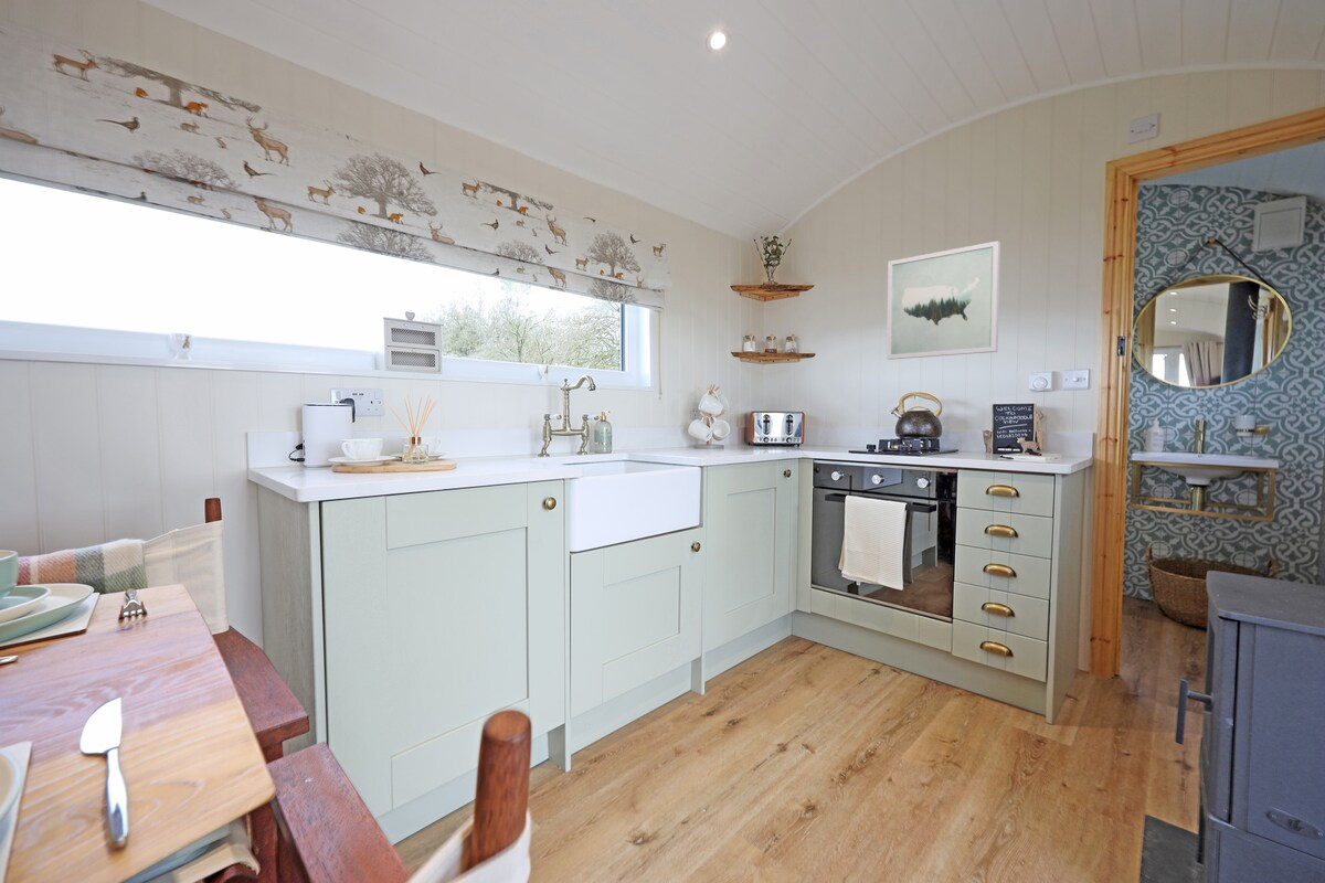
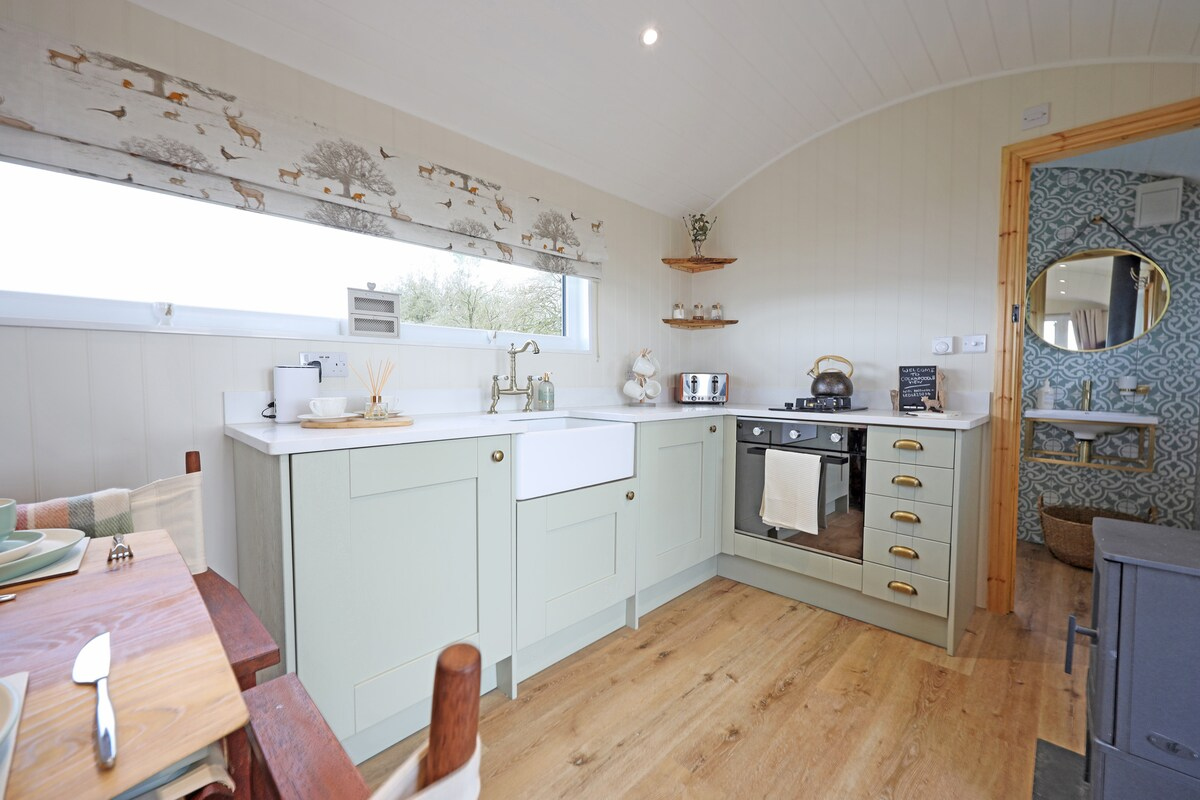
- wall art [886,240,1001,361]
